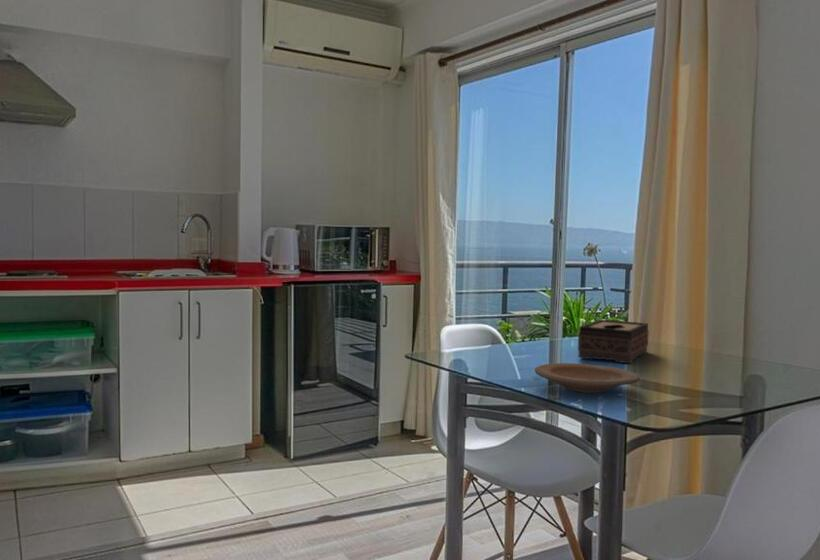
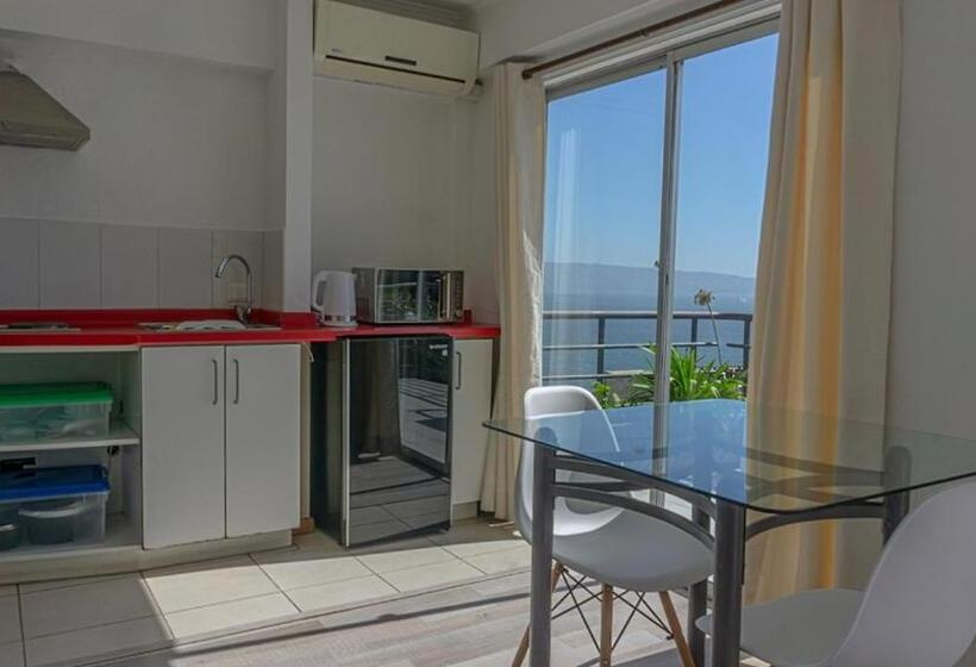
- tissue box [577,319,650,364]
- plate [534,362,641,394]
